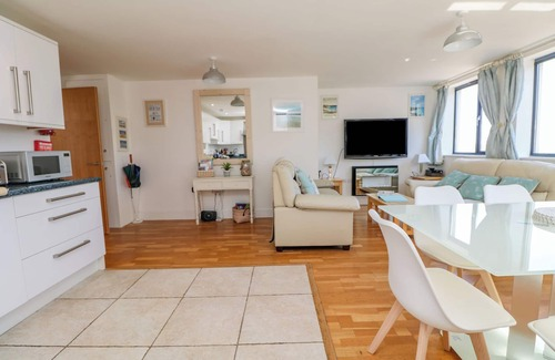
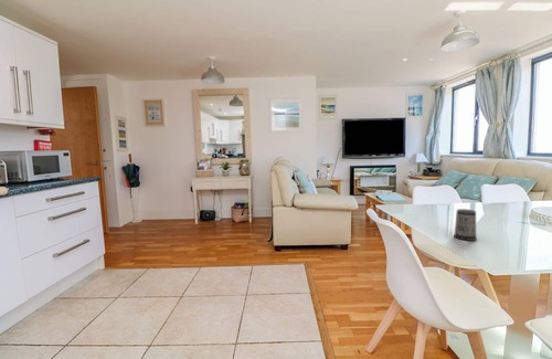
+ mug [453,208,478,242]
